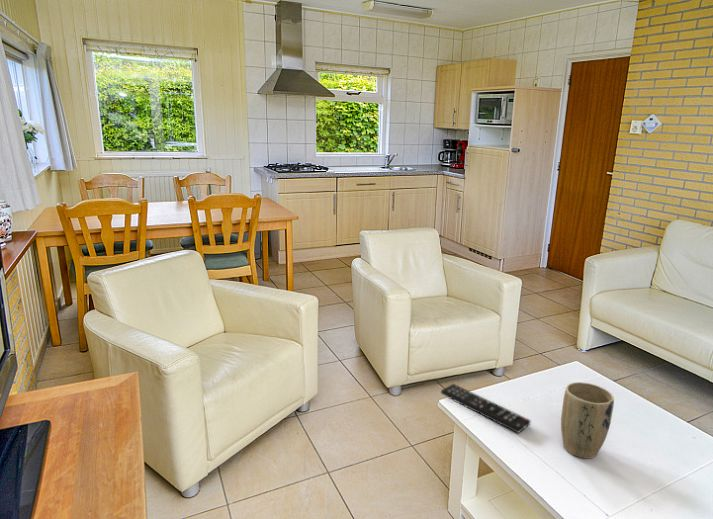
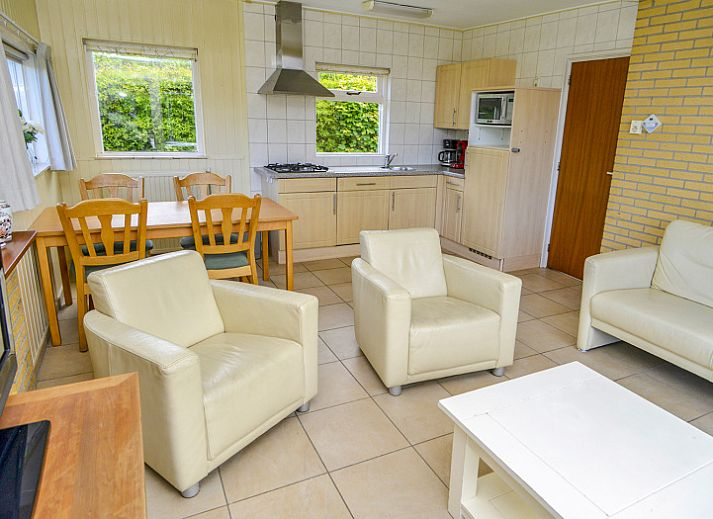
- plant pot [560,381,615,460]
- remote control [440,383,532,434]
